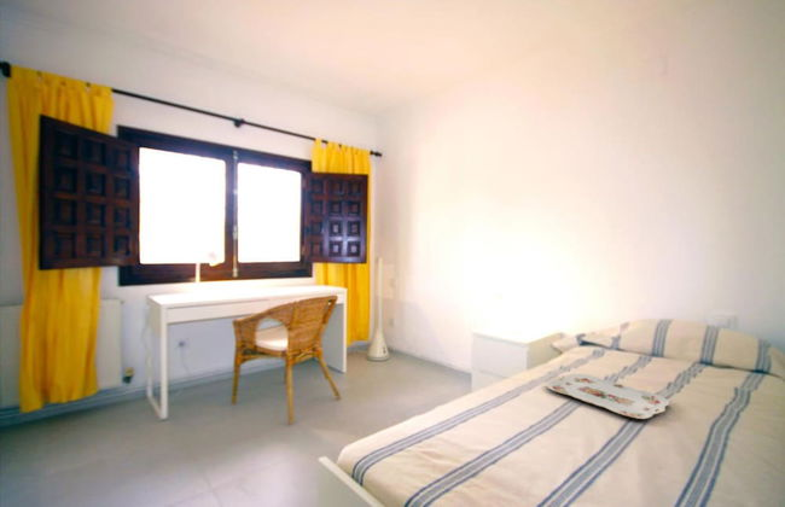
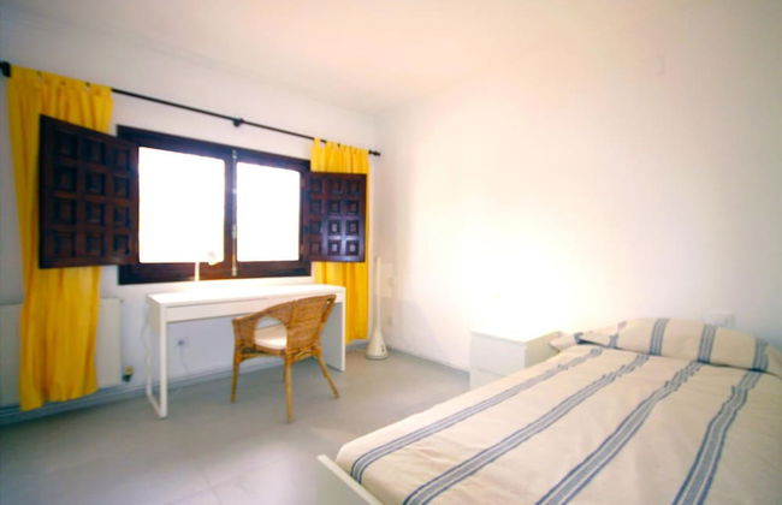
- serving tray [545,373,670,420]
